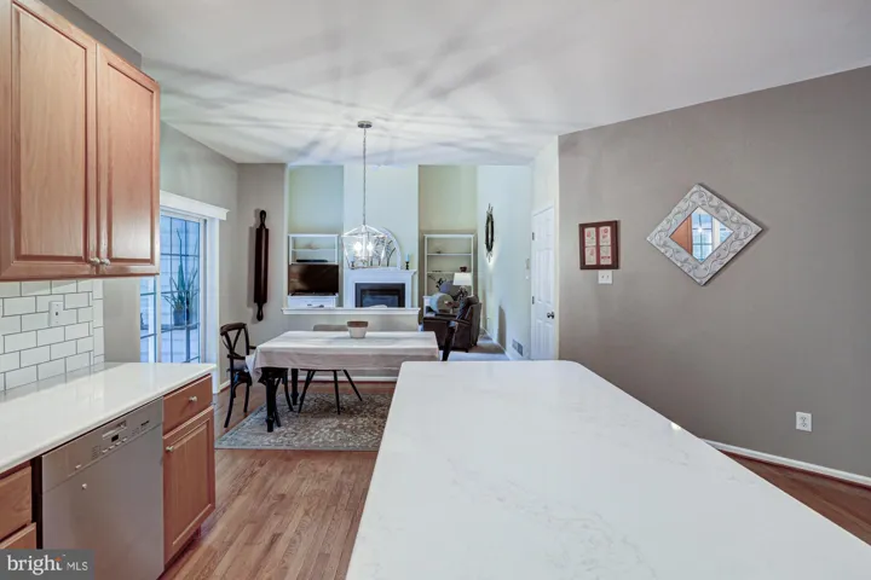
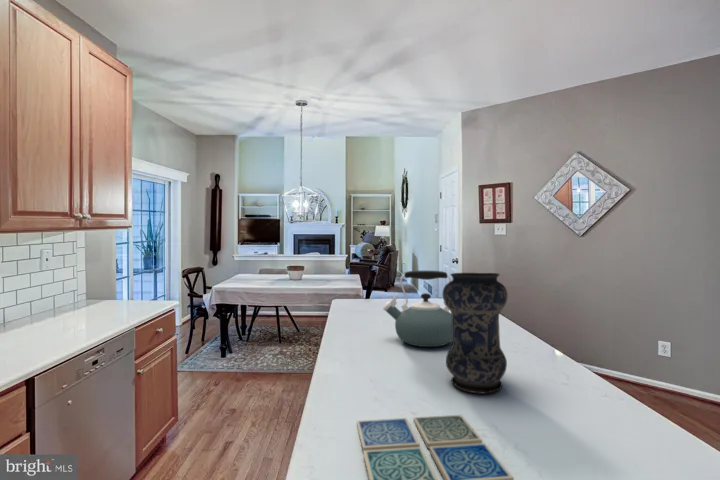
+ kettle [382,269,452,348]
+ vase [442,272,509,395]
+ drink coaster [356,414,515,480]
